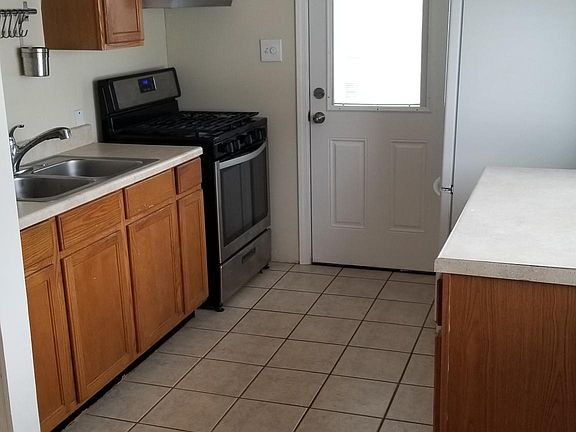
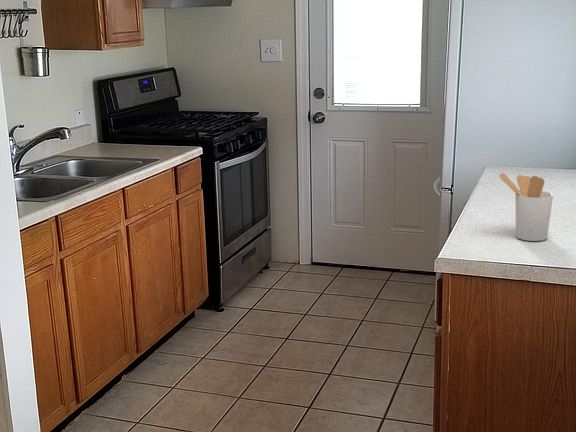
+ utensil holder [498,172,554,242]
